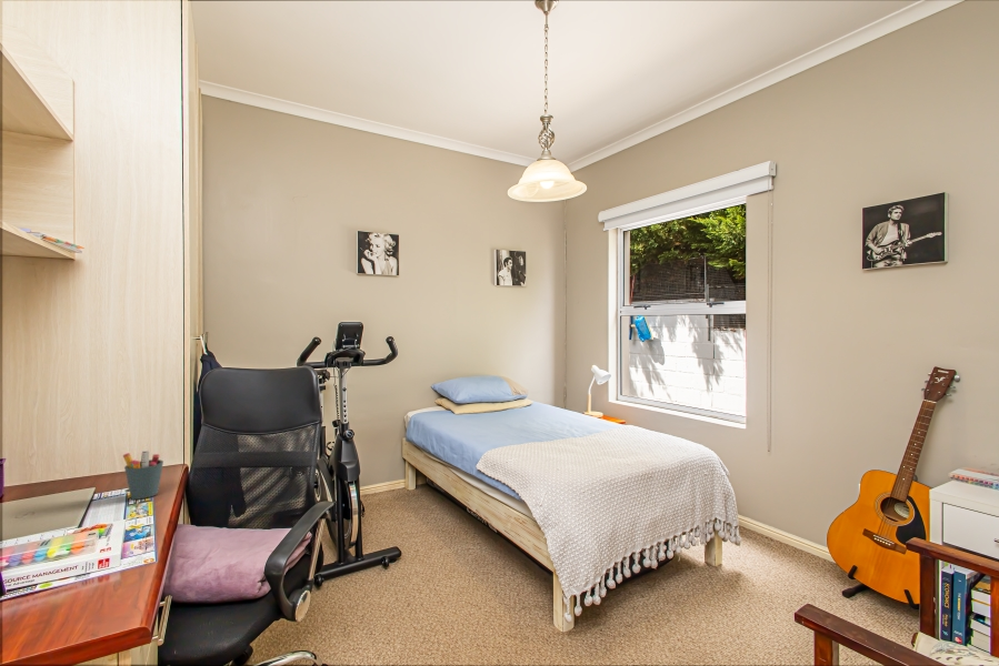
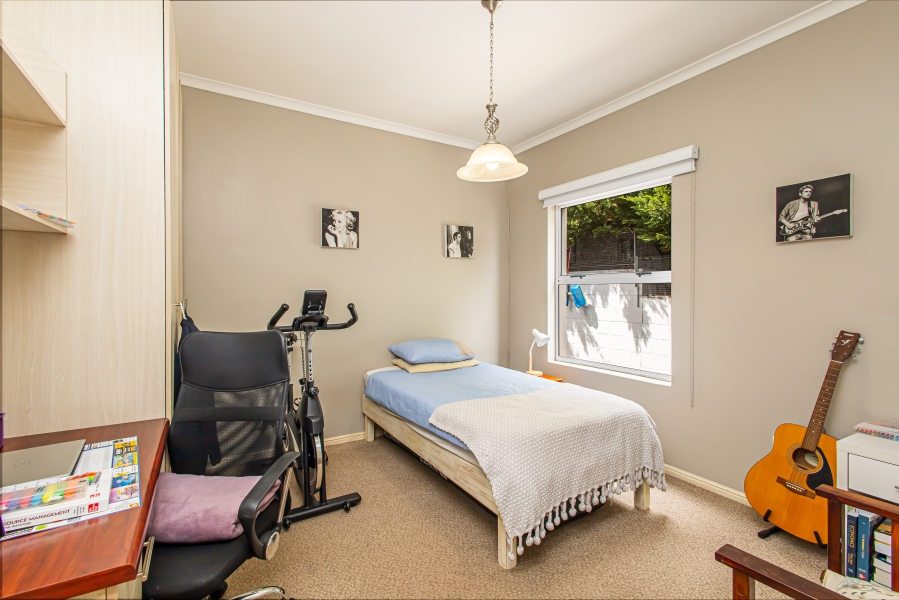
- pen holder [122,450,164,501]
